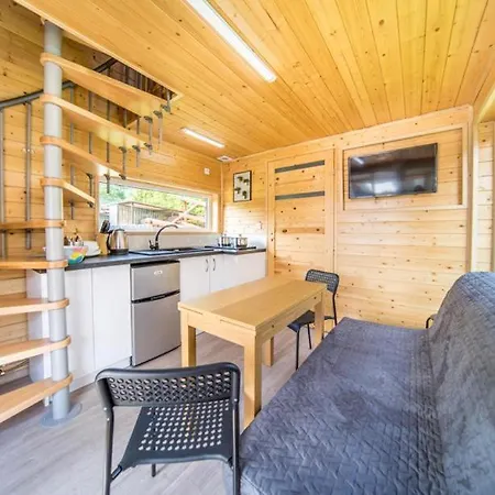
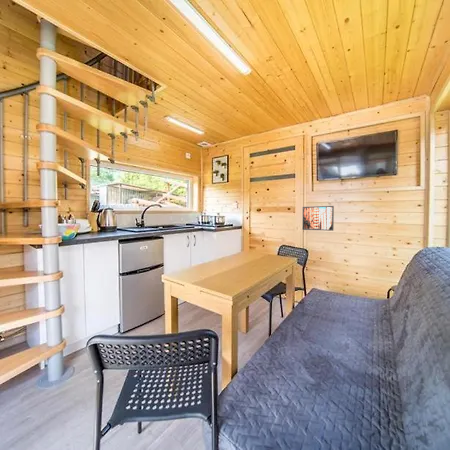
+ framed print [301,205,335,232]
